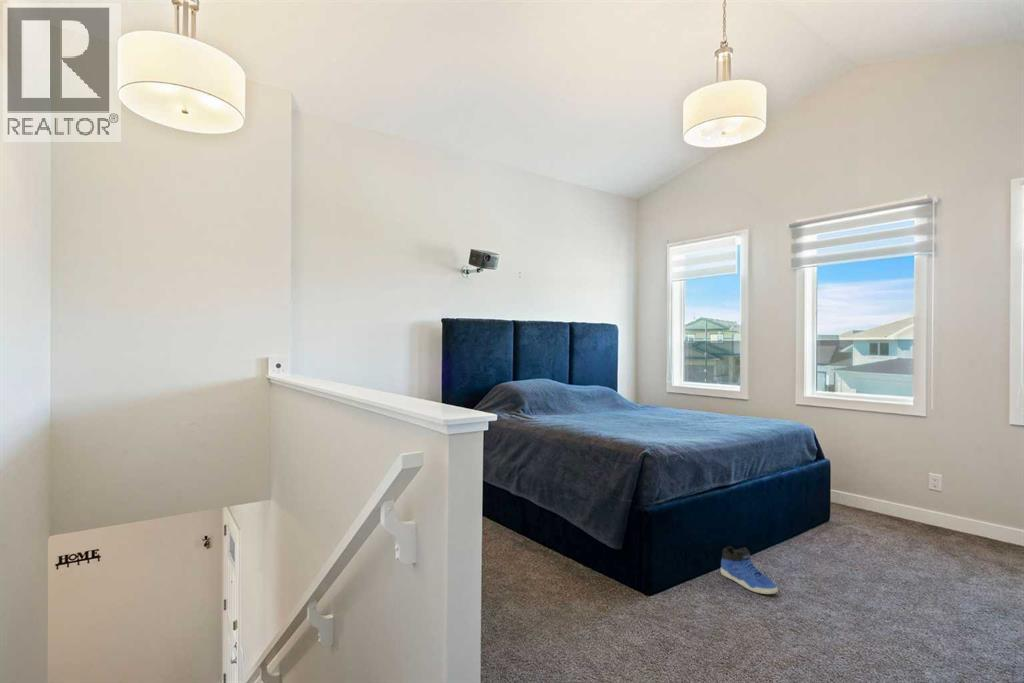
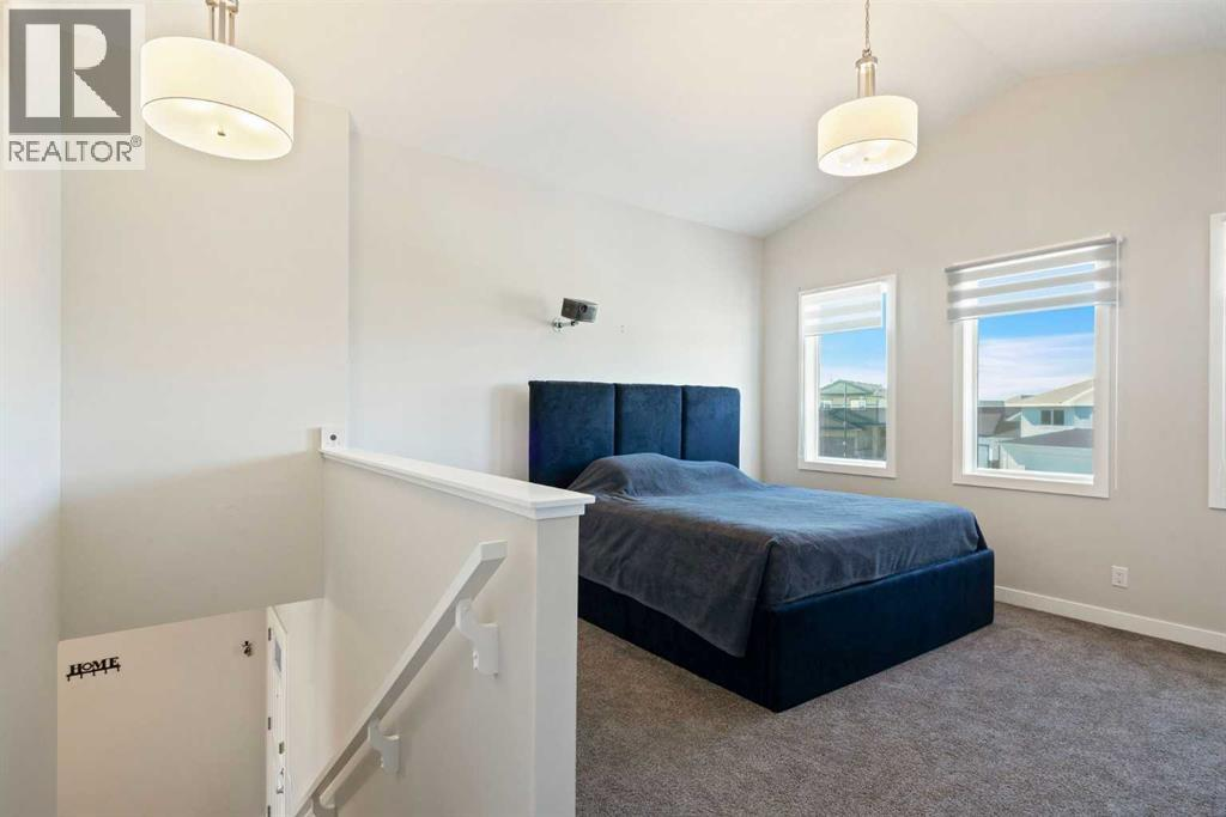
- sneaker [720,545,779,595]
